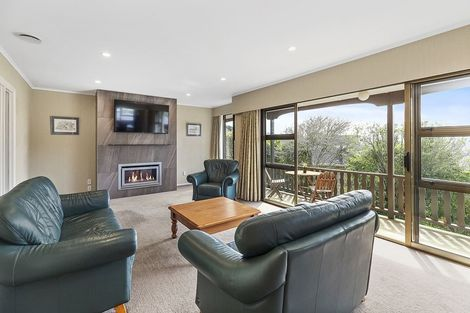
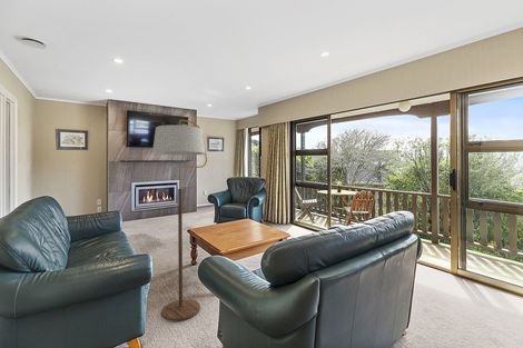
+ floor lamp [151,119,208,321]
